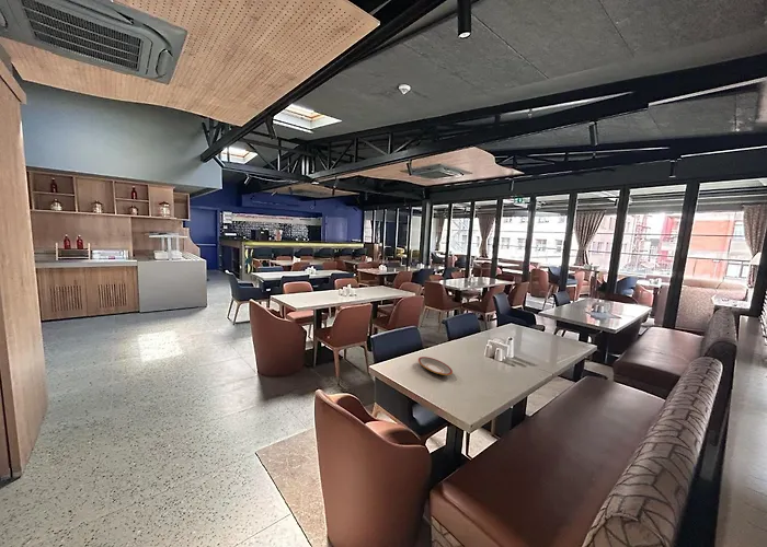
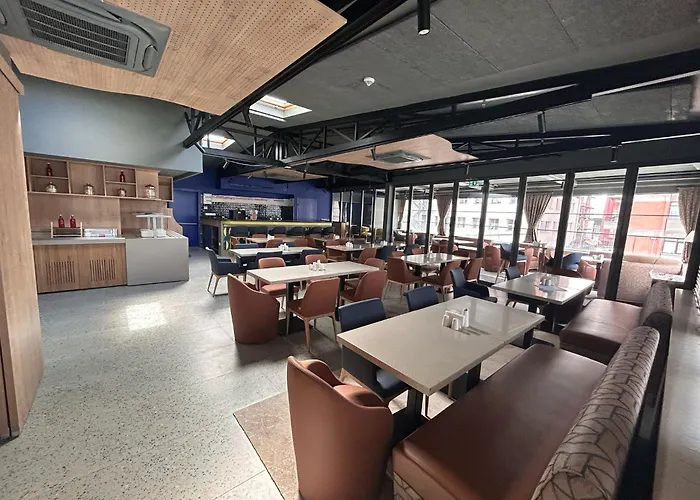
- plate [417,356,454,376]
